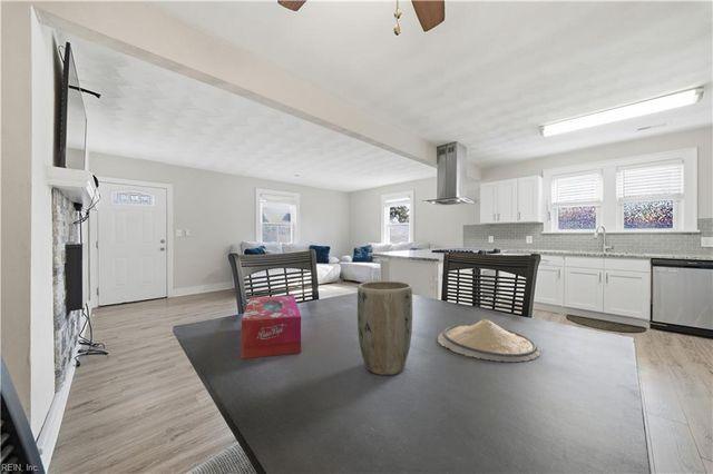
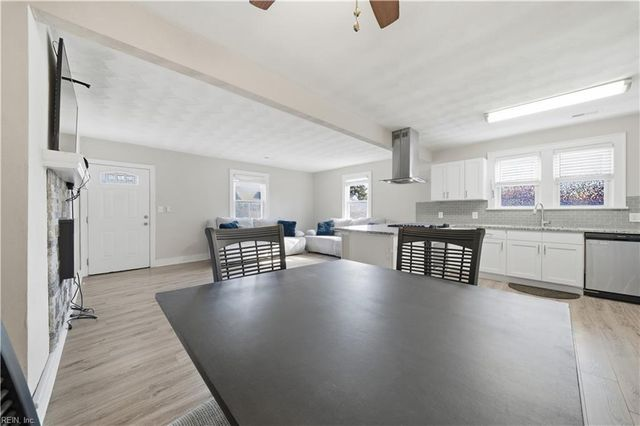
- tissue box [241,295,302,359]
- plant pot [356,279,413,376]
- plate [437,318,541,363]
